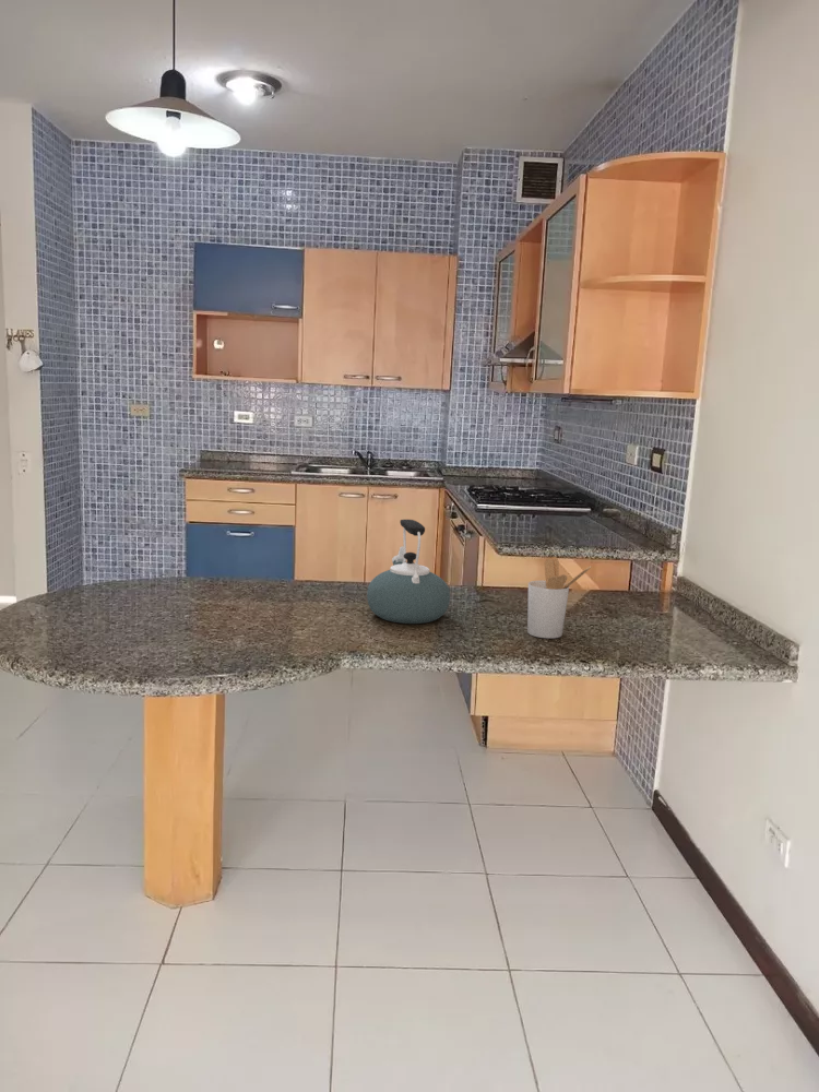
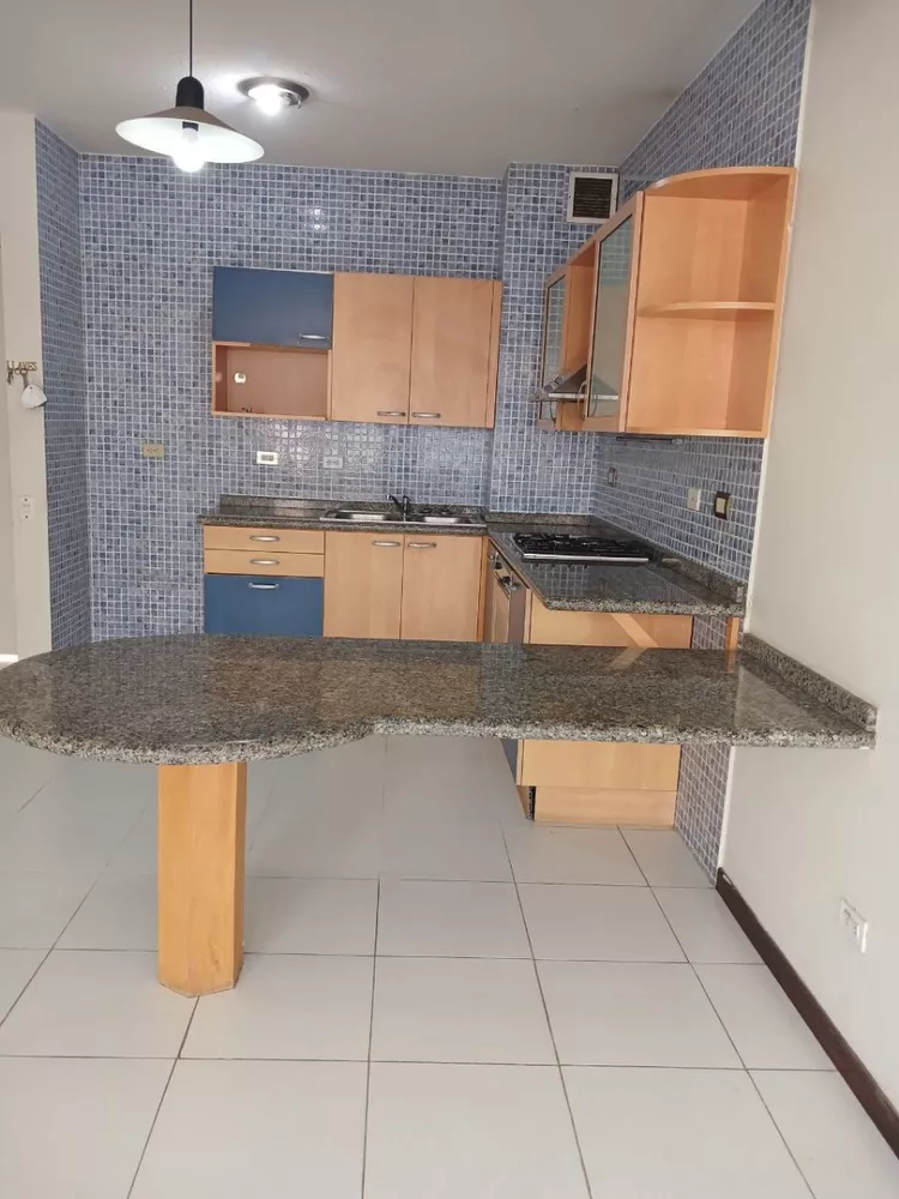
- utensil holder [526,556,592,640]
- kettle [366,519,451,625]
